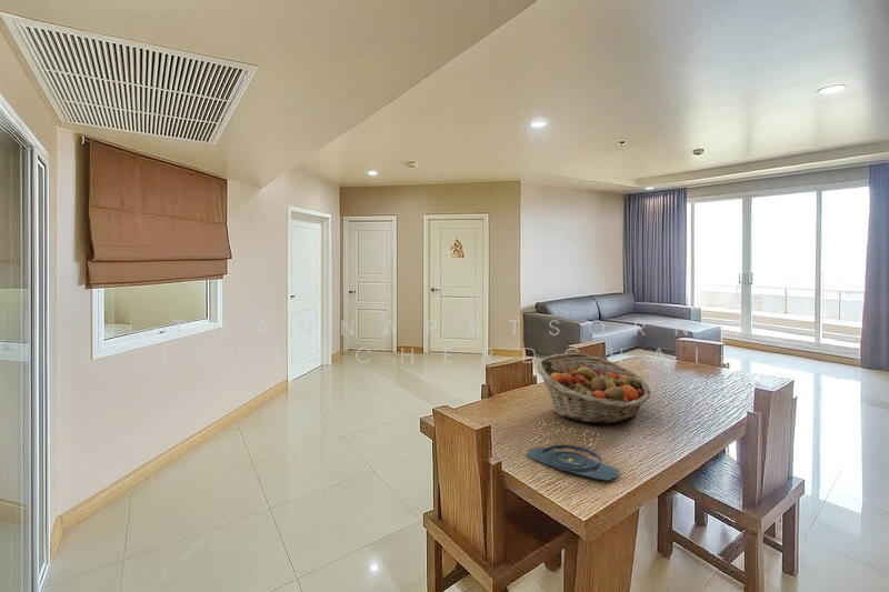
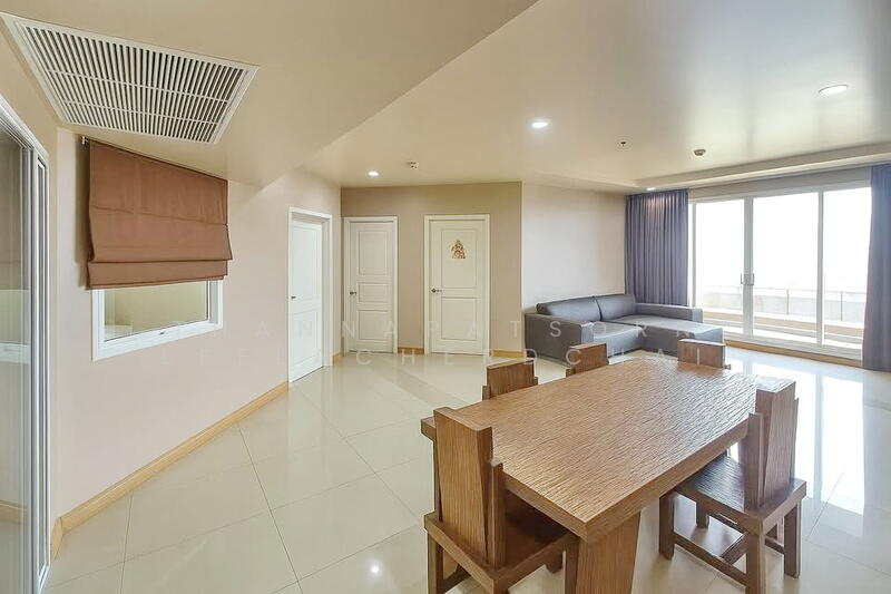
- fruit basket [536,352,652,424]
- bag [526,437,620,482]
